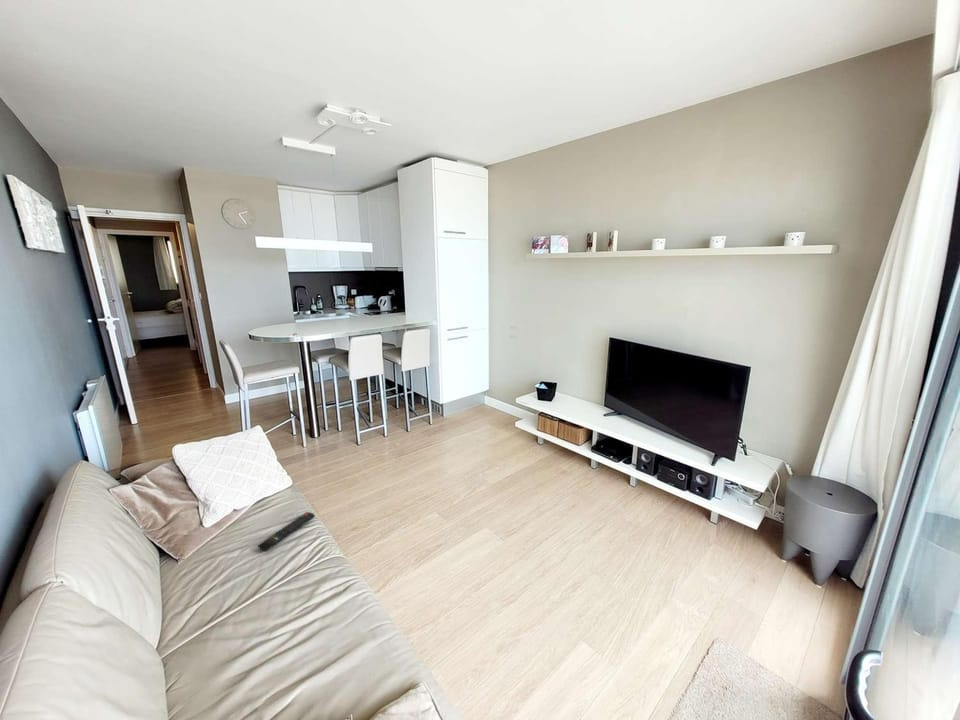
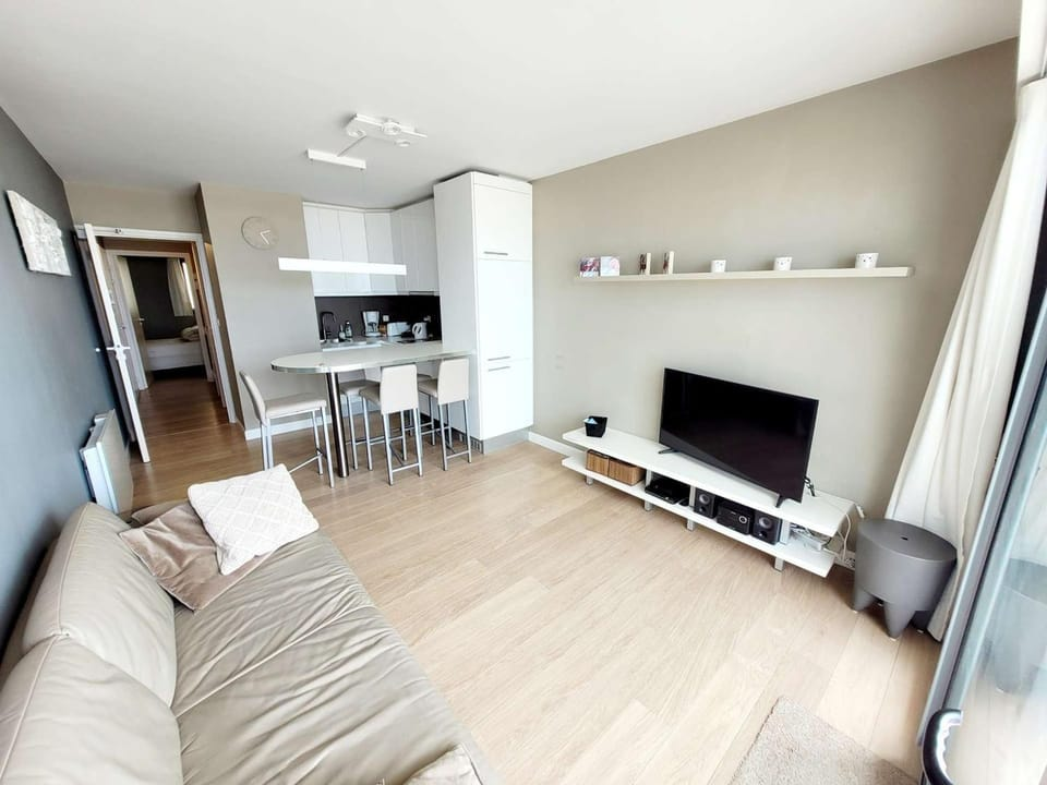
- remote control [257,511,316,552]
